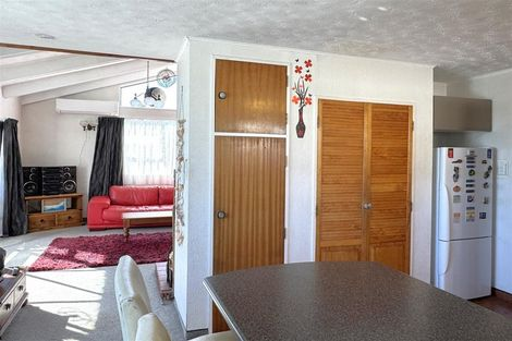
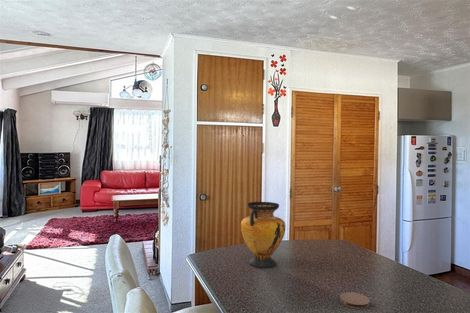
+ vase [240,201,287,269]
+ coaster [339,291,371,310]
